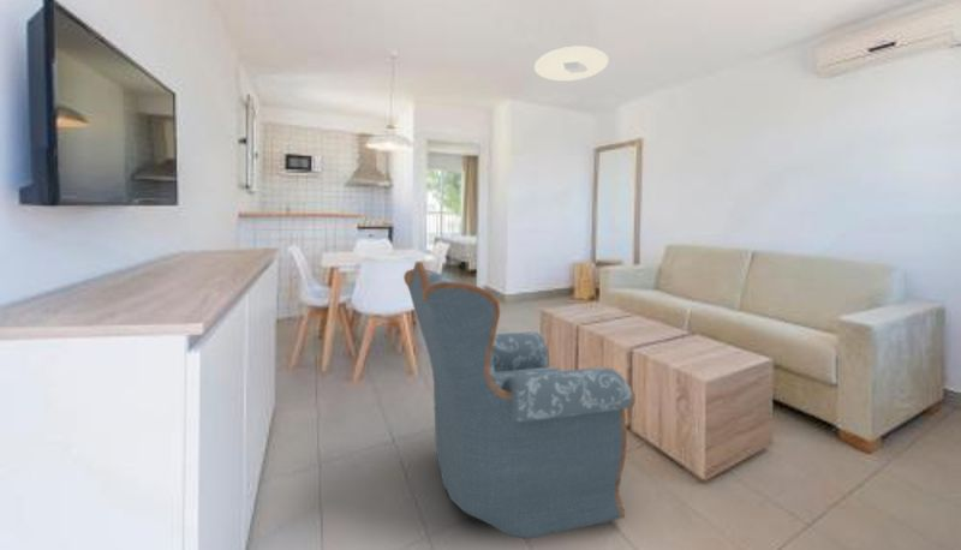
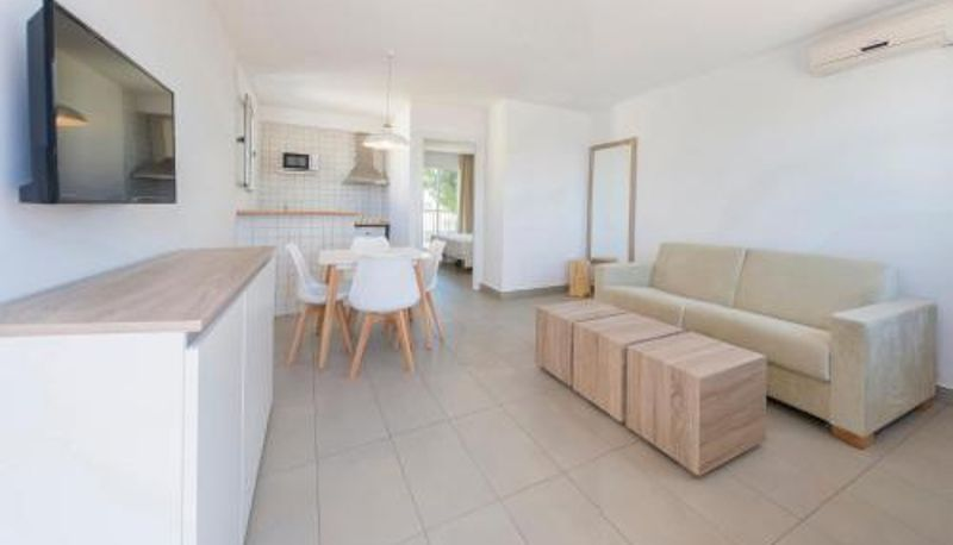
- ceiling light [533,46,610,83]
- armchair [402,261,637,540]
